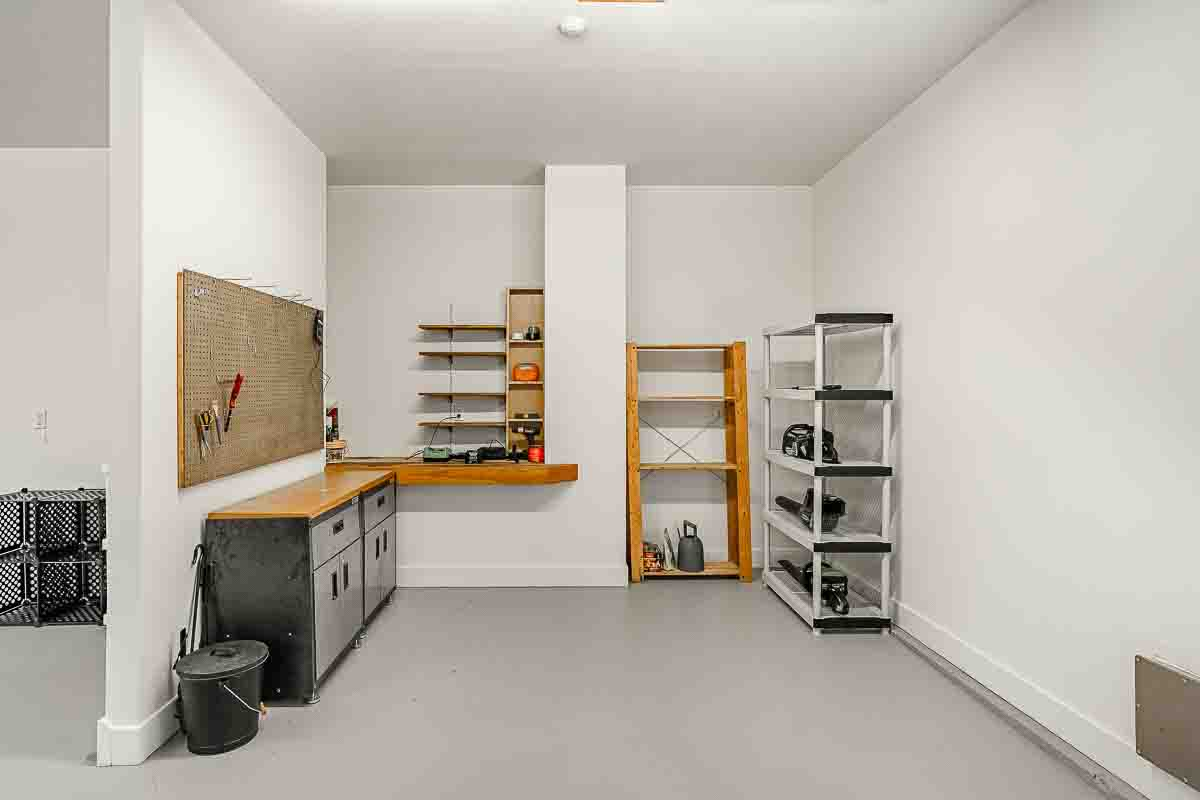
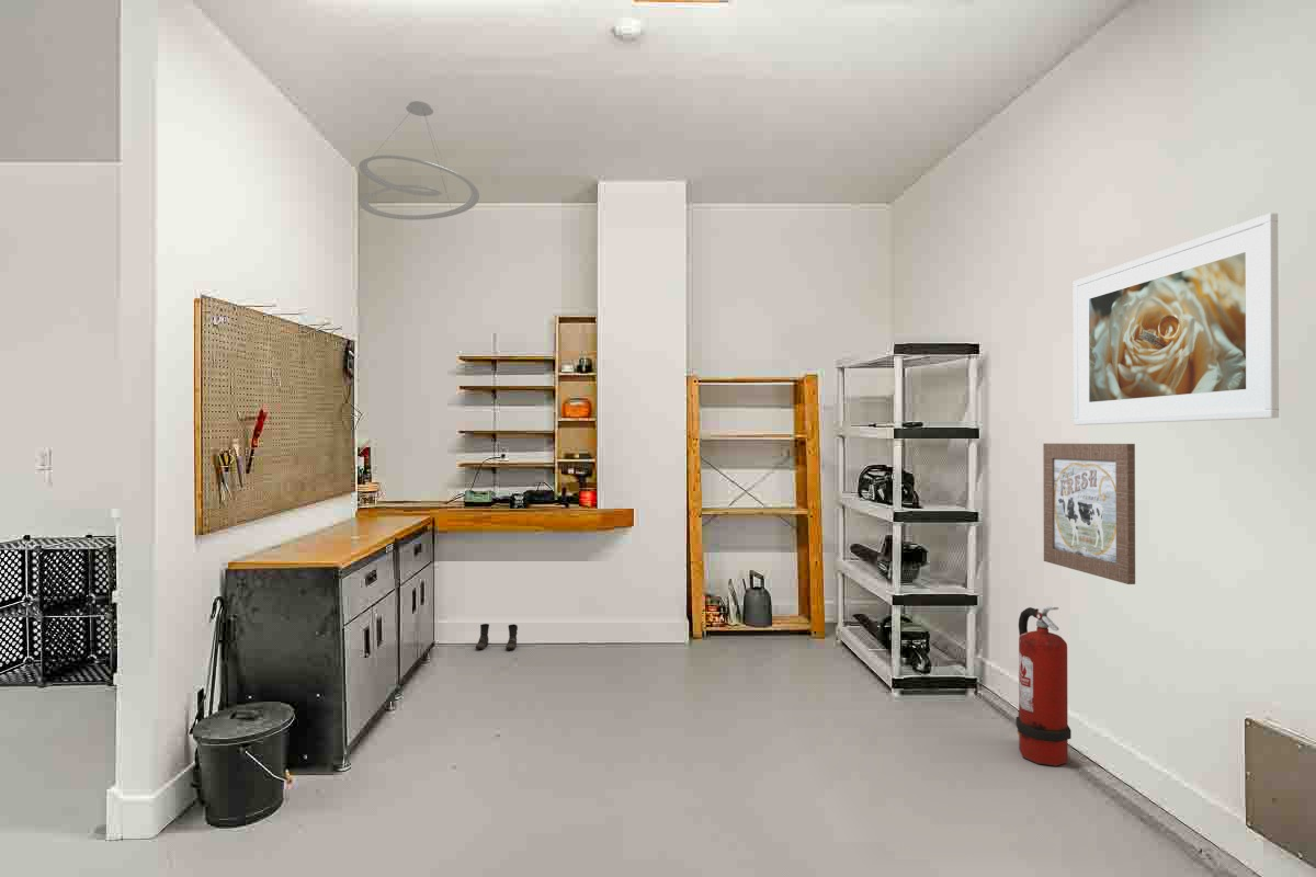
+ boots [475,623,519,651]
+ ceiling light fixture [358,100,480,221]
+ fire extinguisher [1014,606,1073,767]
+ wall art [1042,443,1136,585]
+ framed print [1073,212,1280,426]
